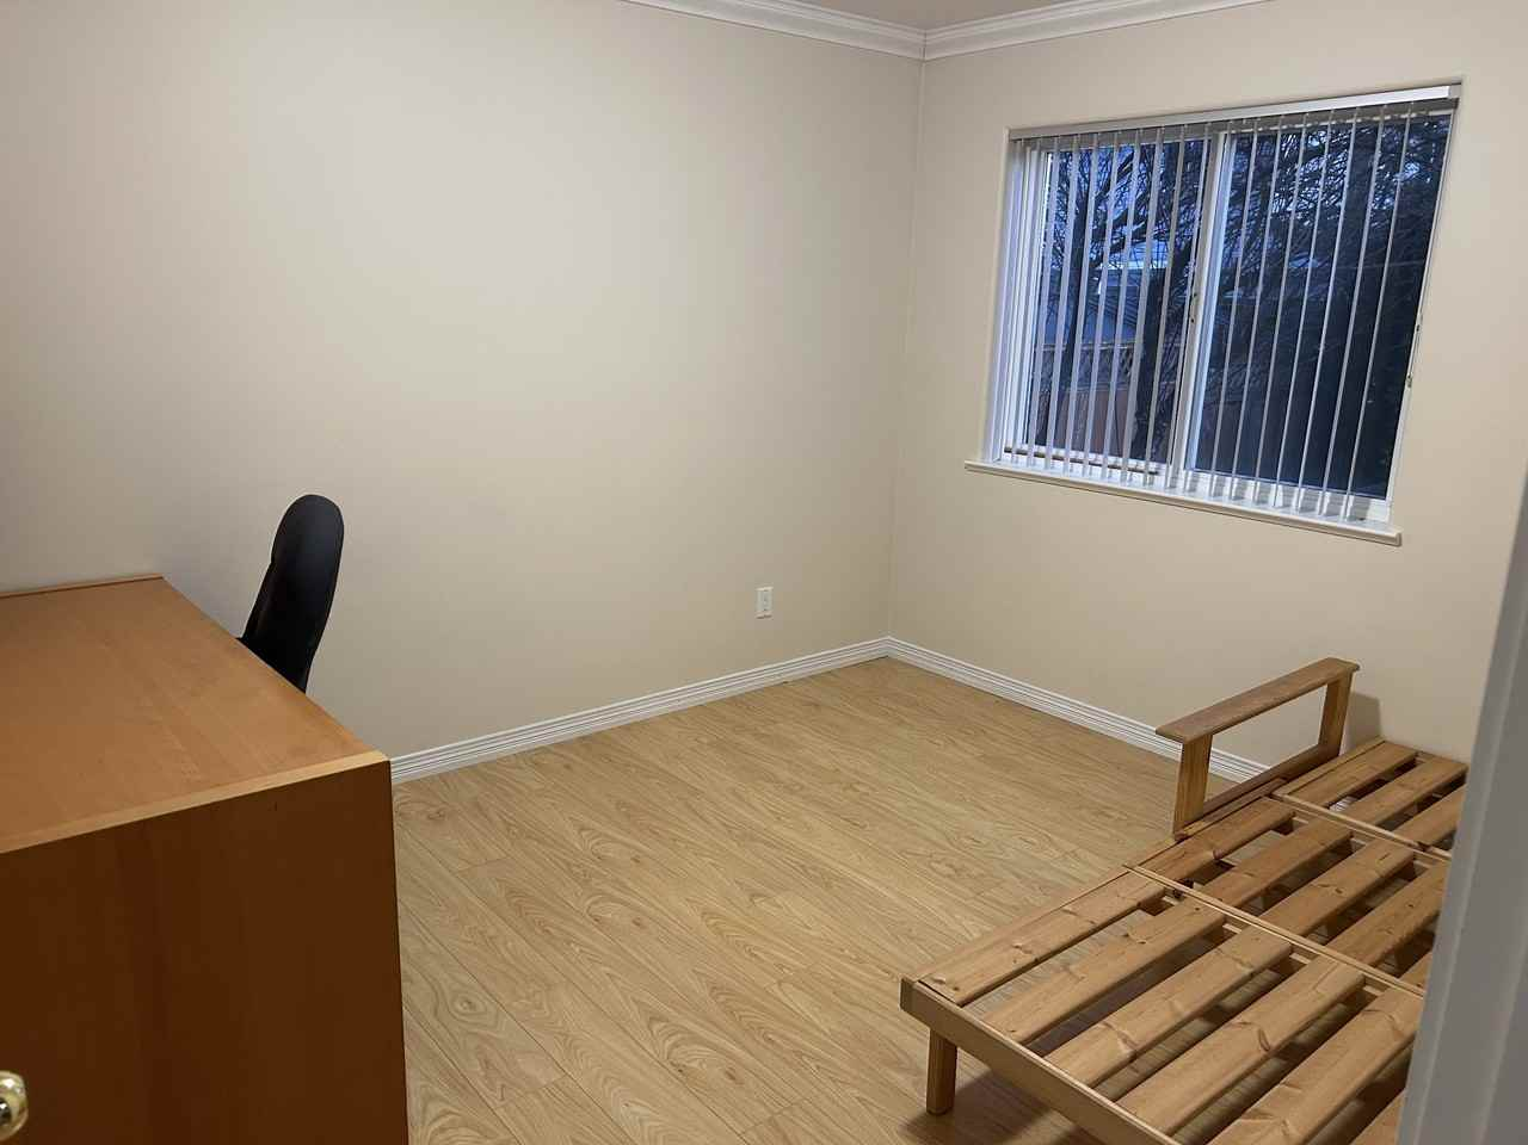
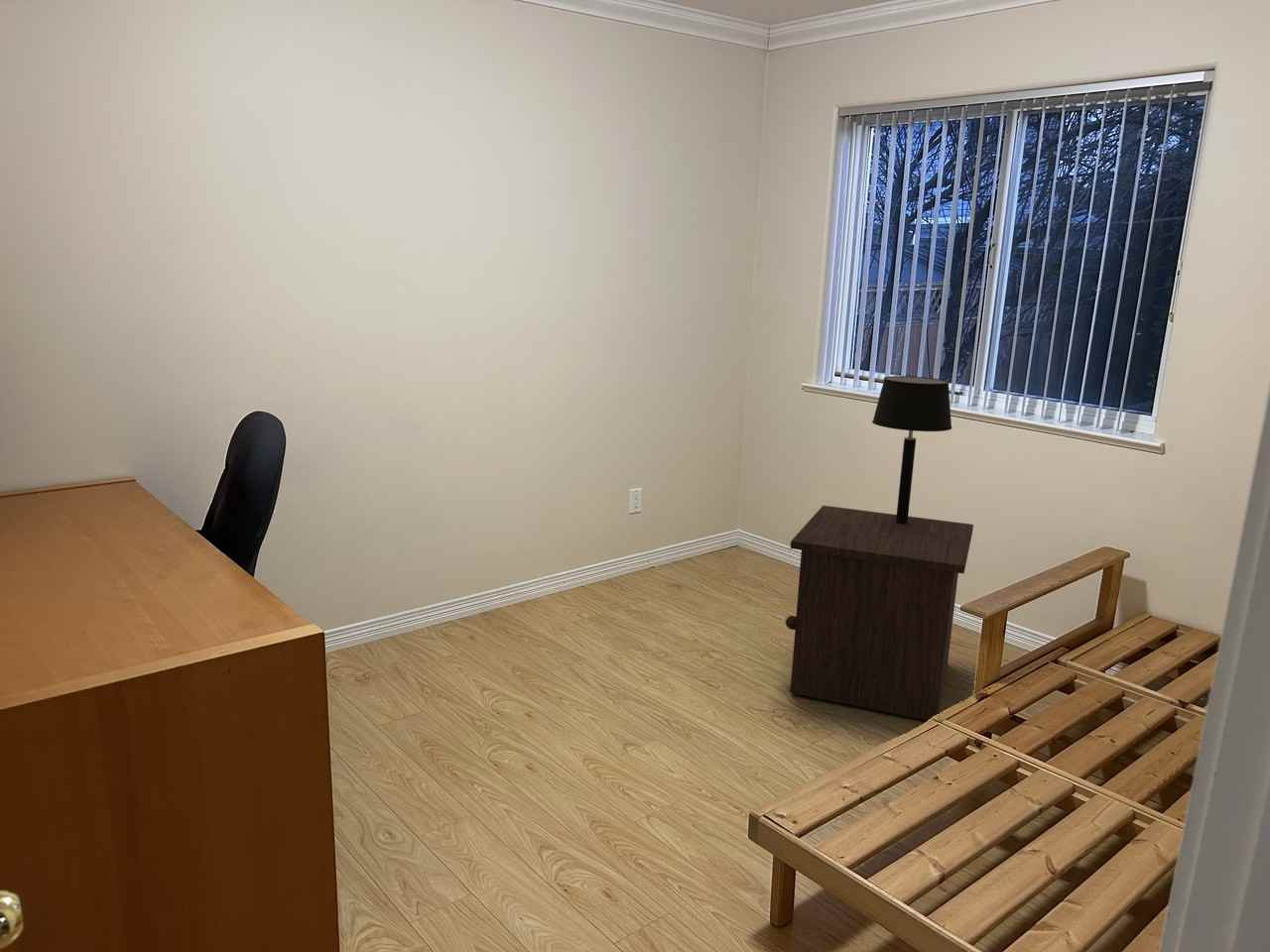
+ table lamp [871,375,953,524]
+ nightstand [785,505,974,722]
